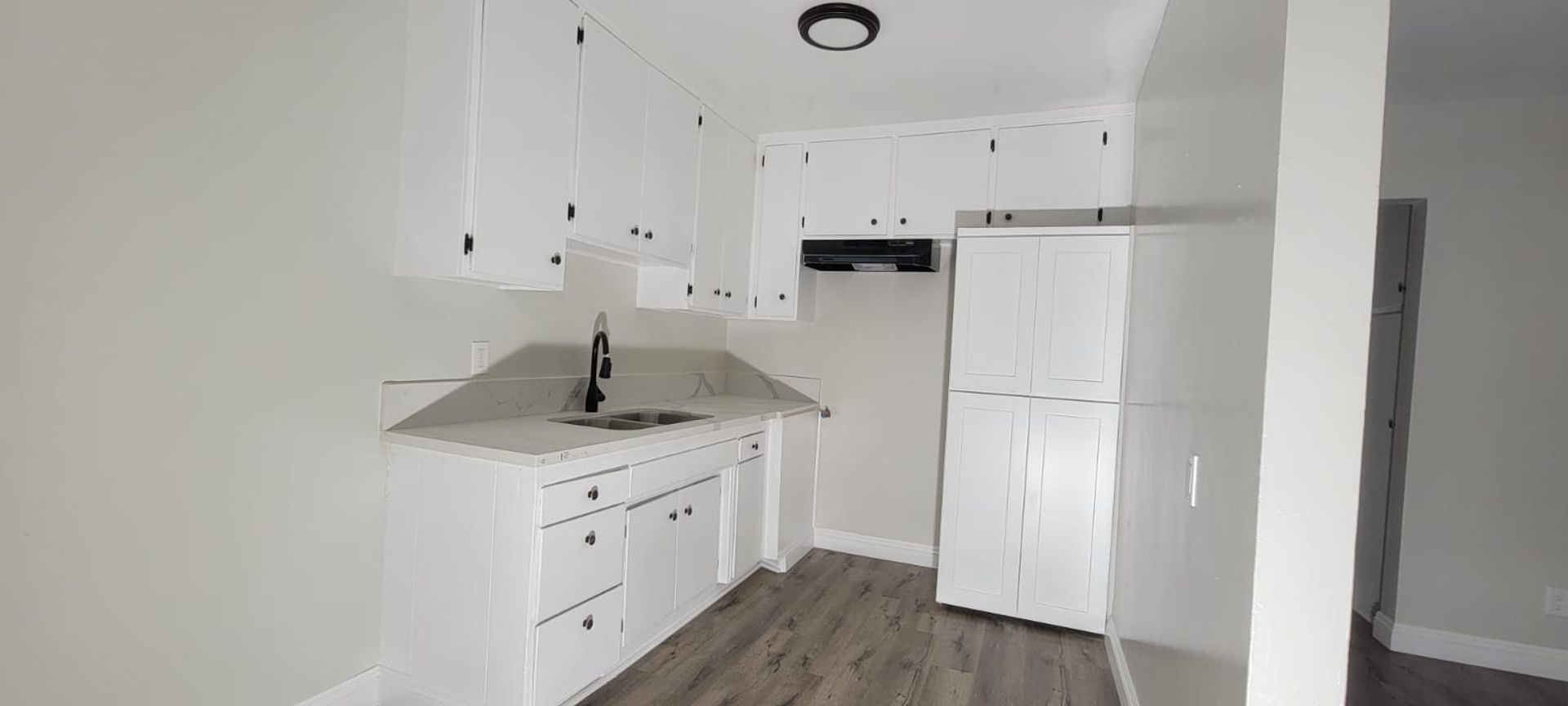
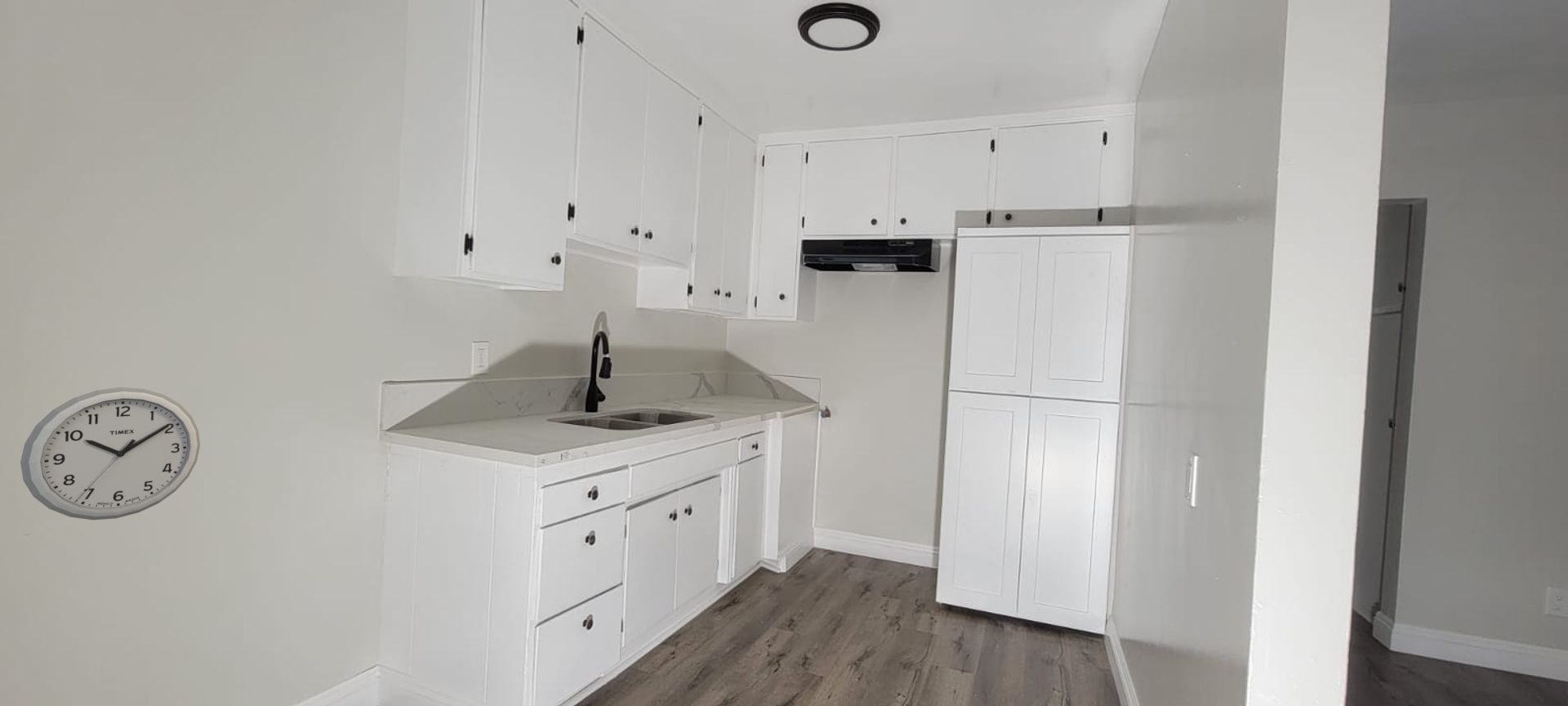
+ wall clock [20,387,201,521]
